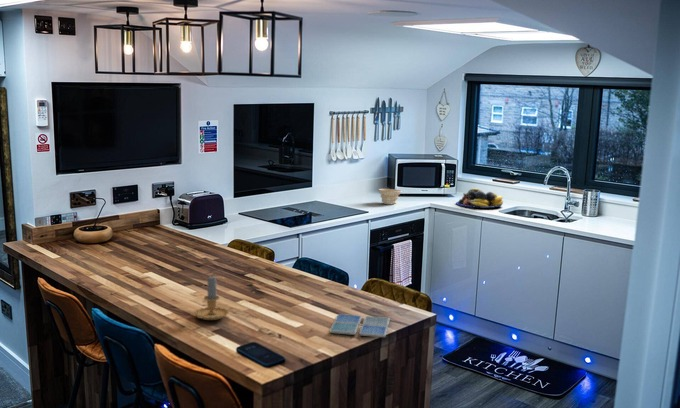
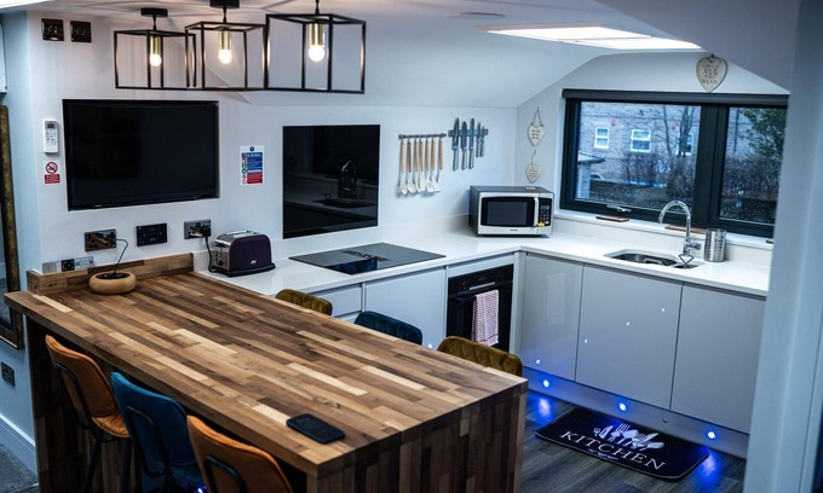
- bowl [377,188,403,206]
- fruit bowl [455,188,504,209]
- drink coaster [329,313,391,338]
- candle [194,276,230,321]
